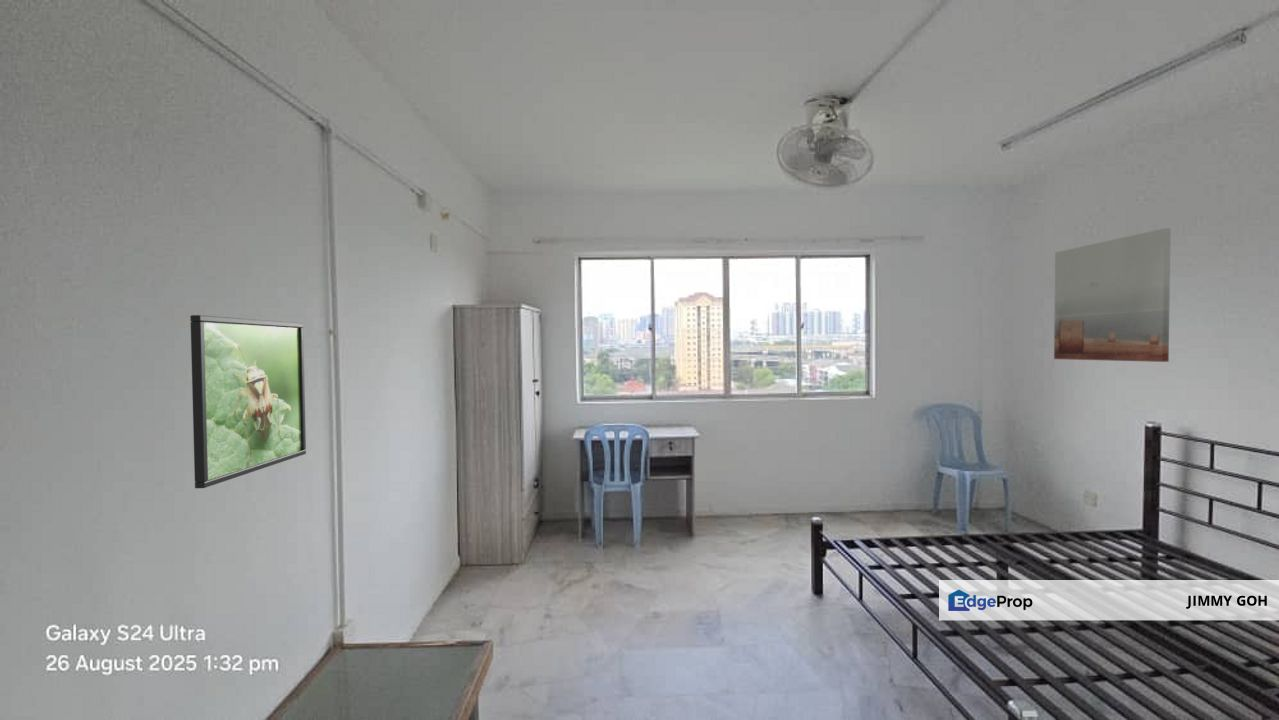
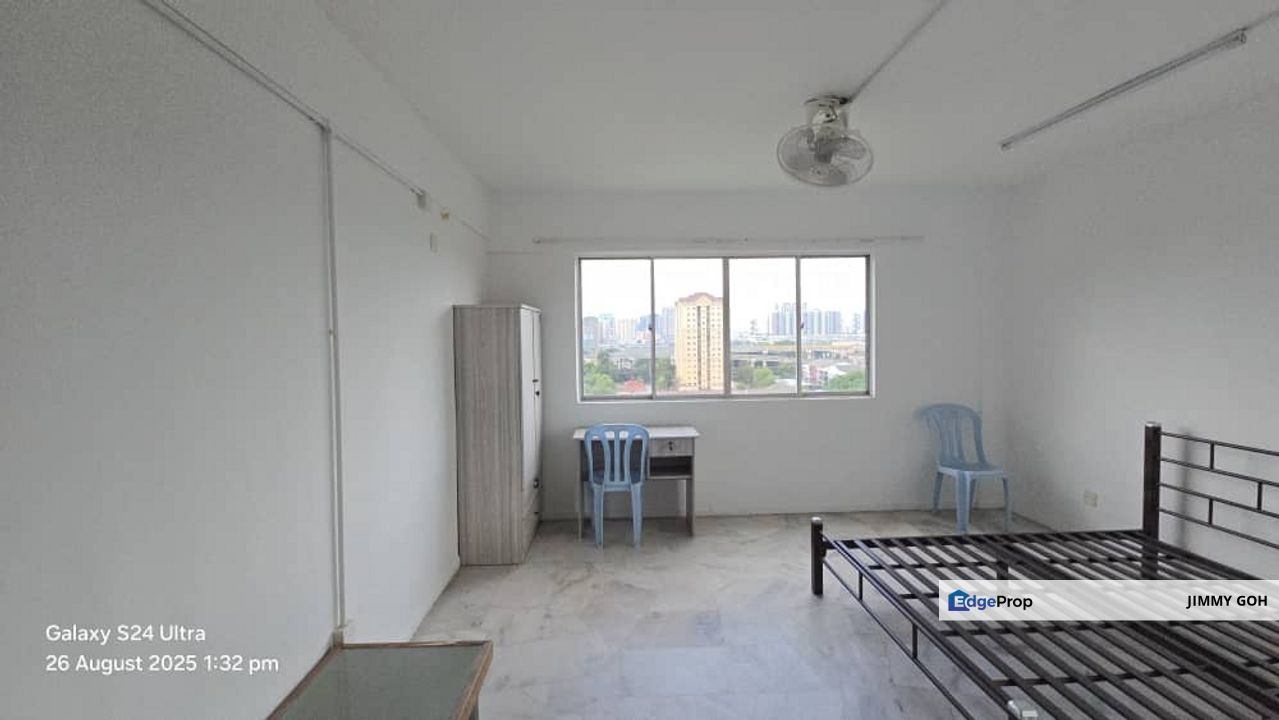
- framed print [189,314,307,489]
- wall art [1053,227,1172,363]
